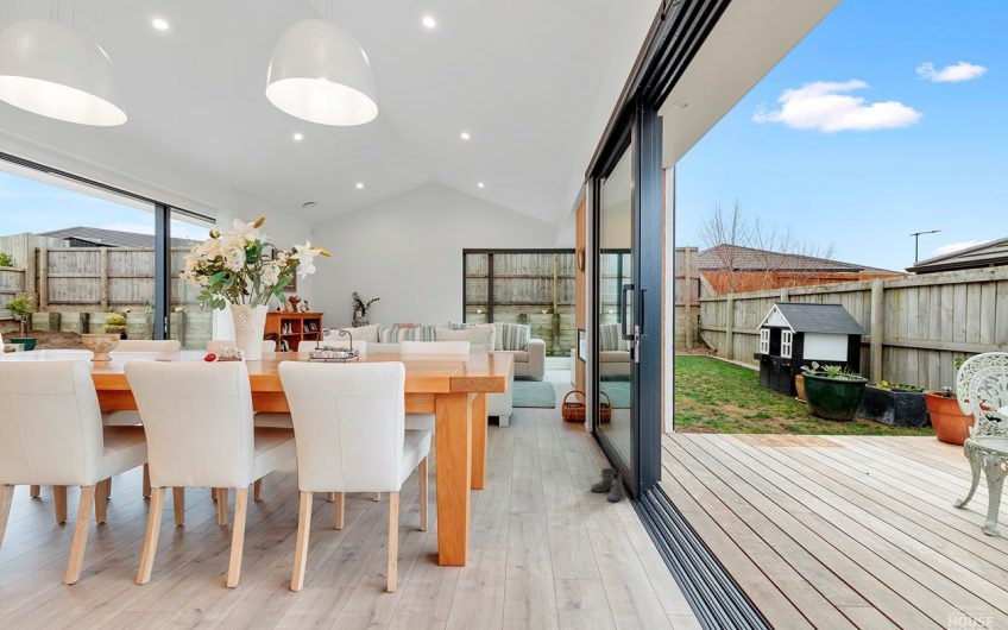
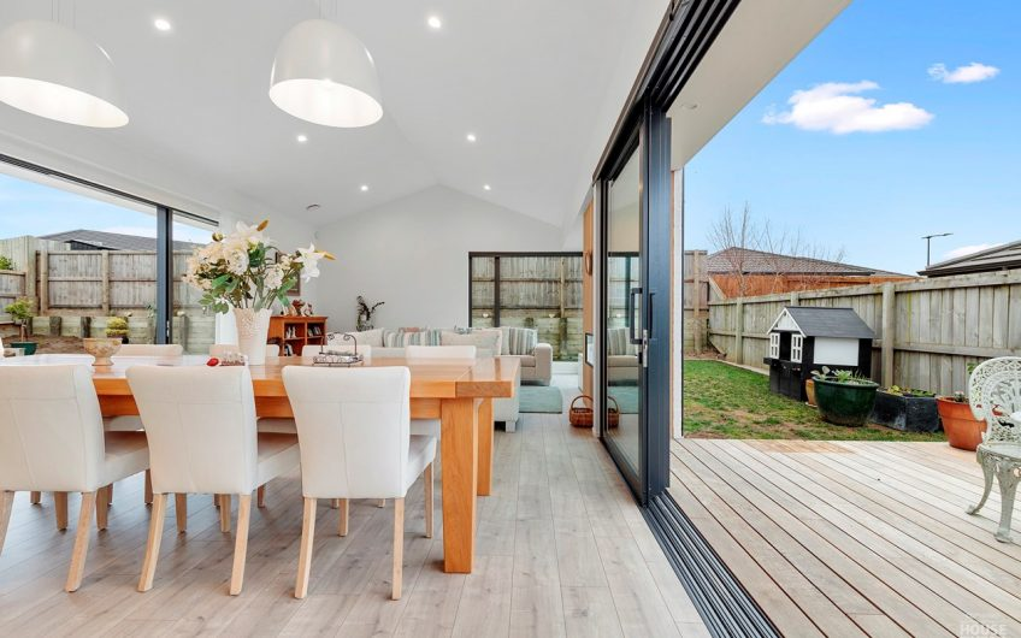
- boots [590,467,625,503]
